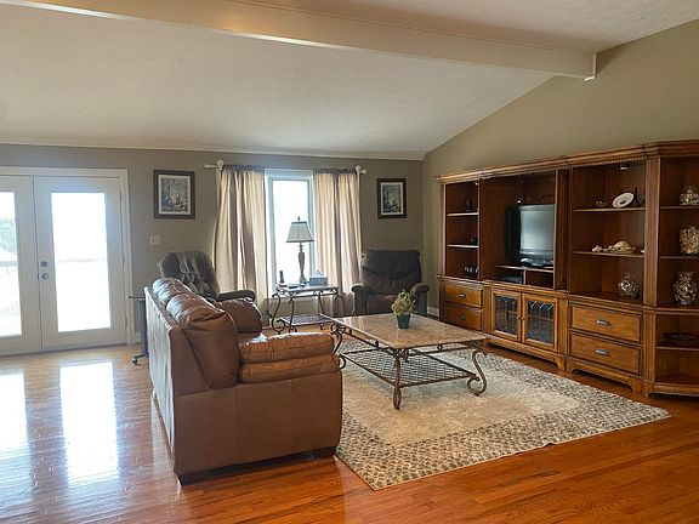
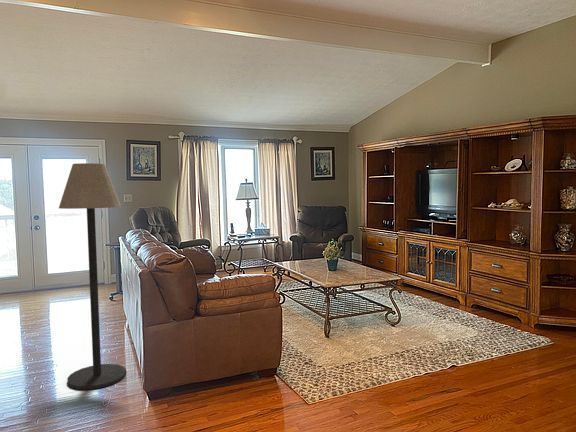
+ floor lamp [58,162,127,390]
